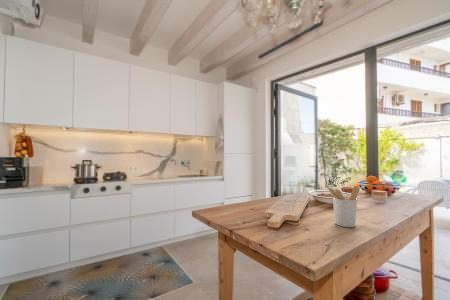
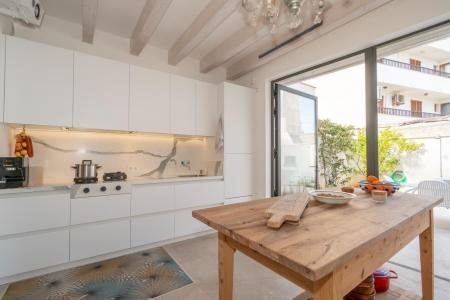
- utensil holder [326,186,361,228]
